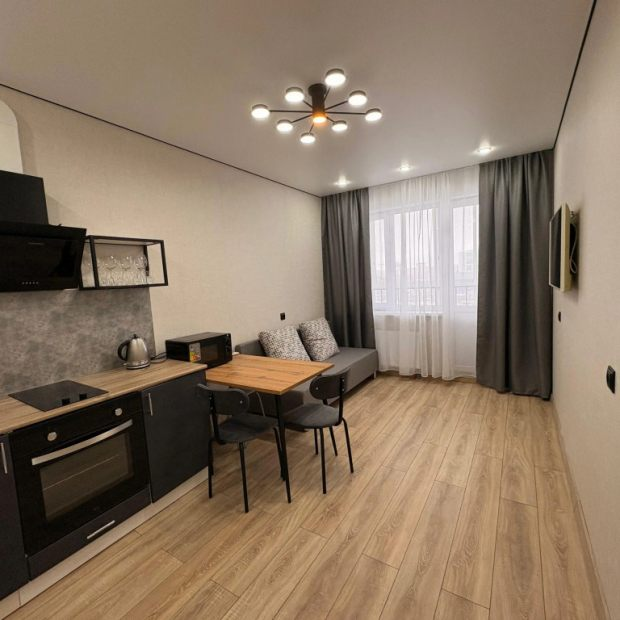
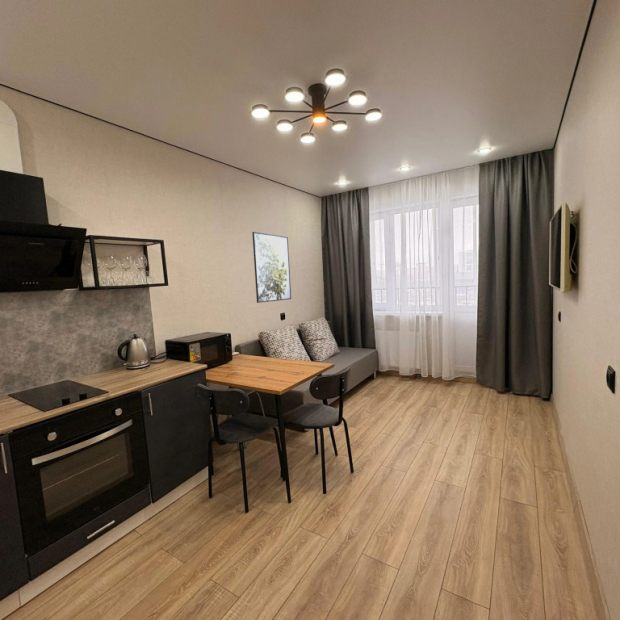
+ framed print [251,231,292,304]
